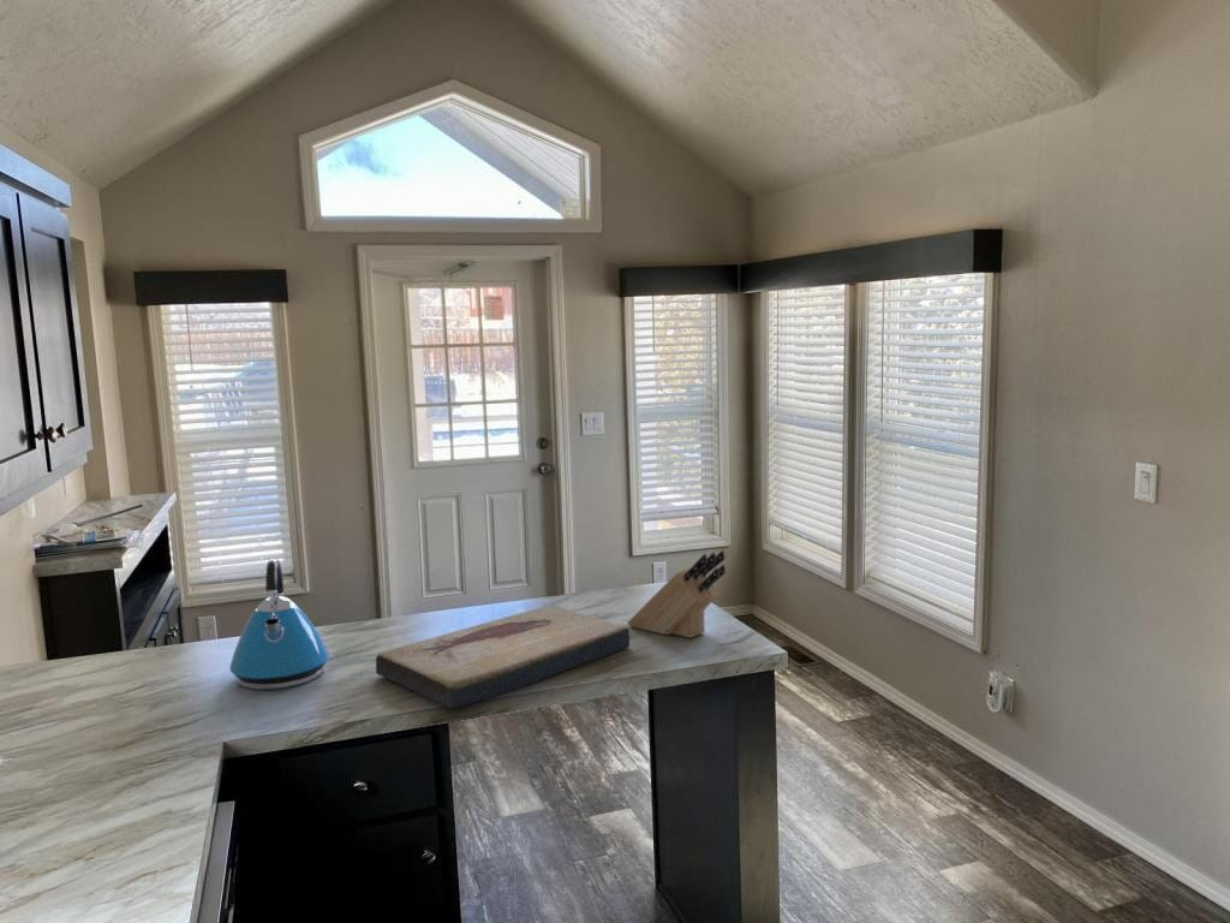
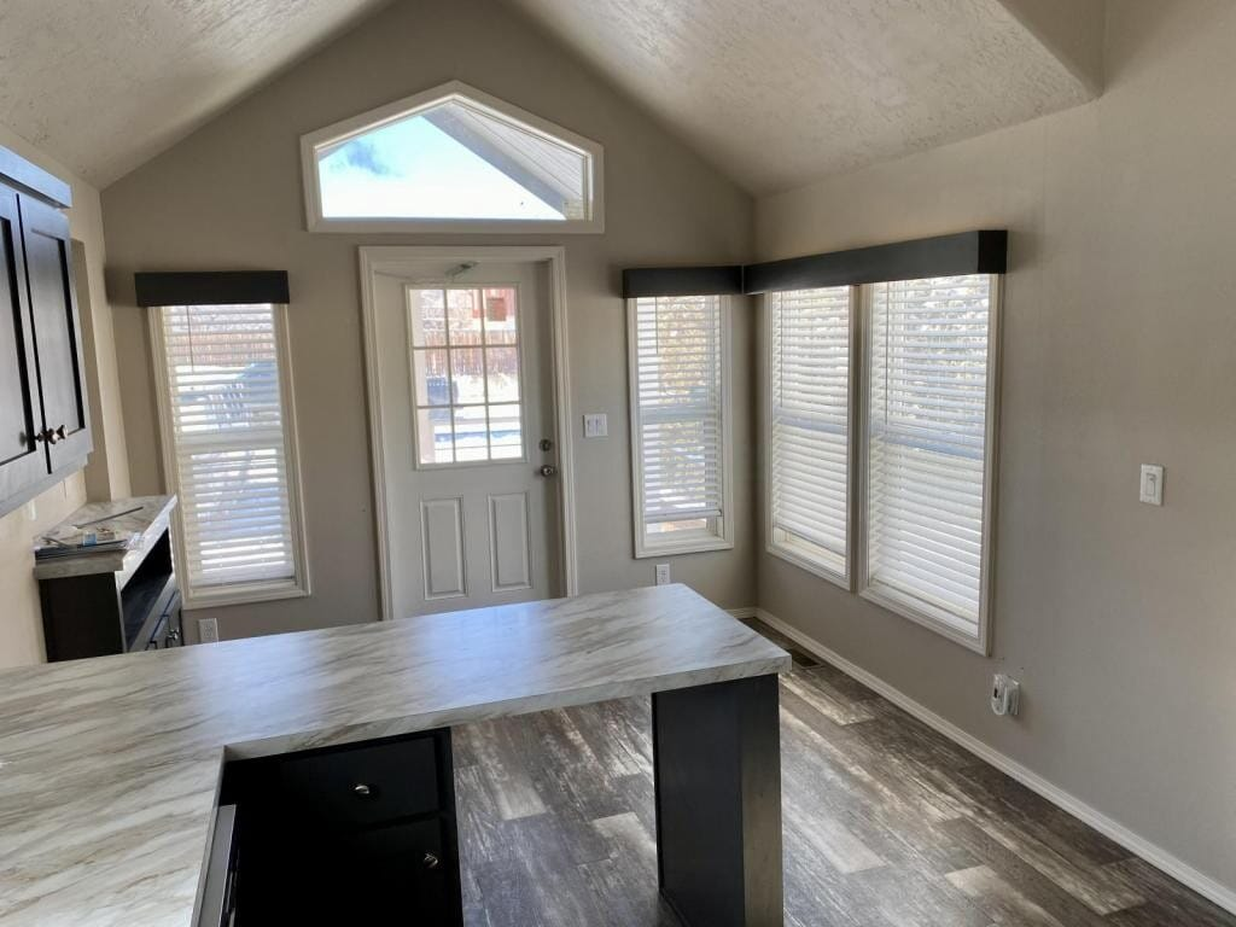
- fish fossil [375,603,631,709]
- kettle [228,558,330,691]
- knife block [626,549,727,639]
